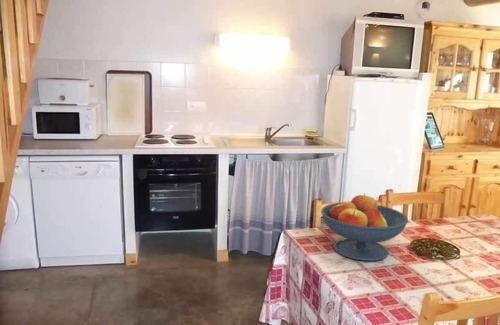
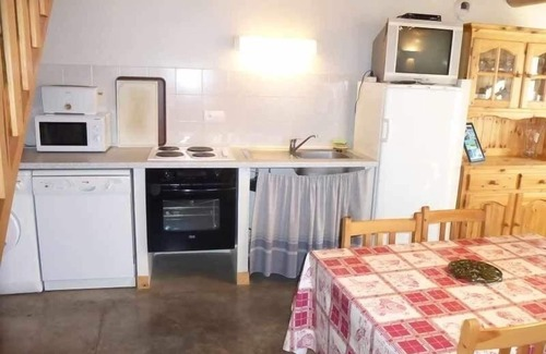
- fruit bowl [320,192,409,262]
